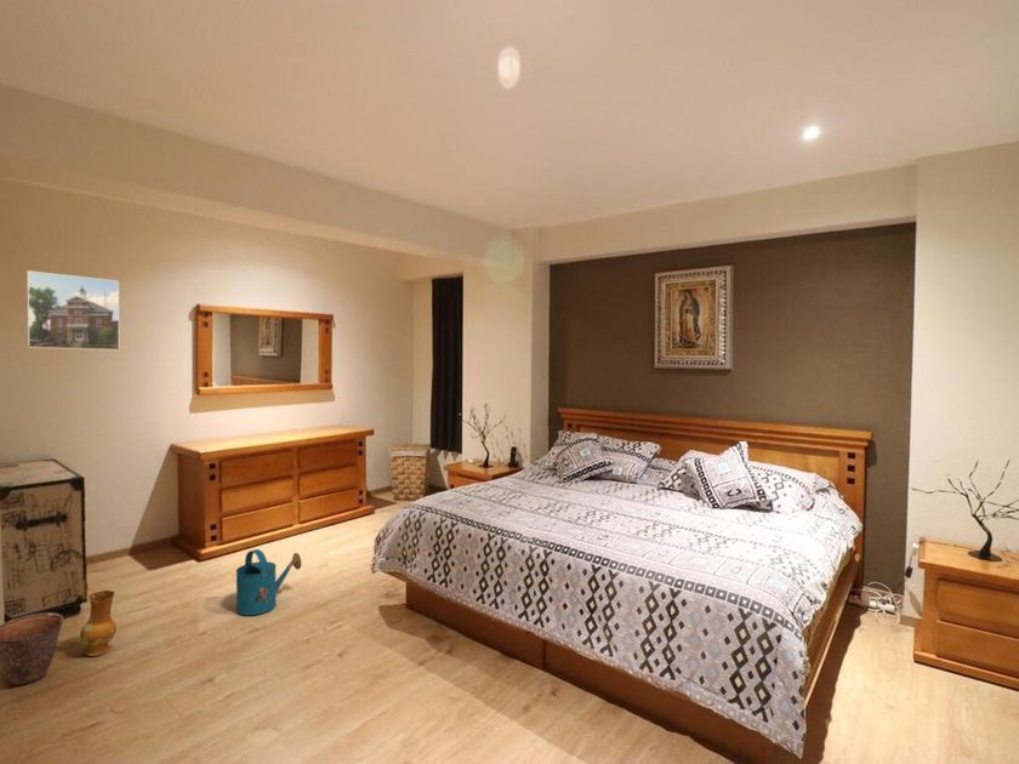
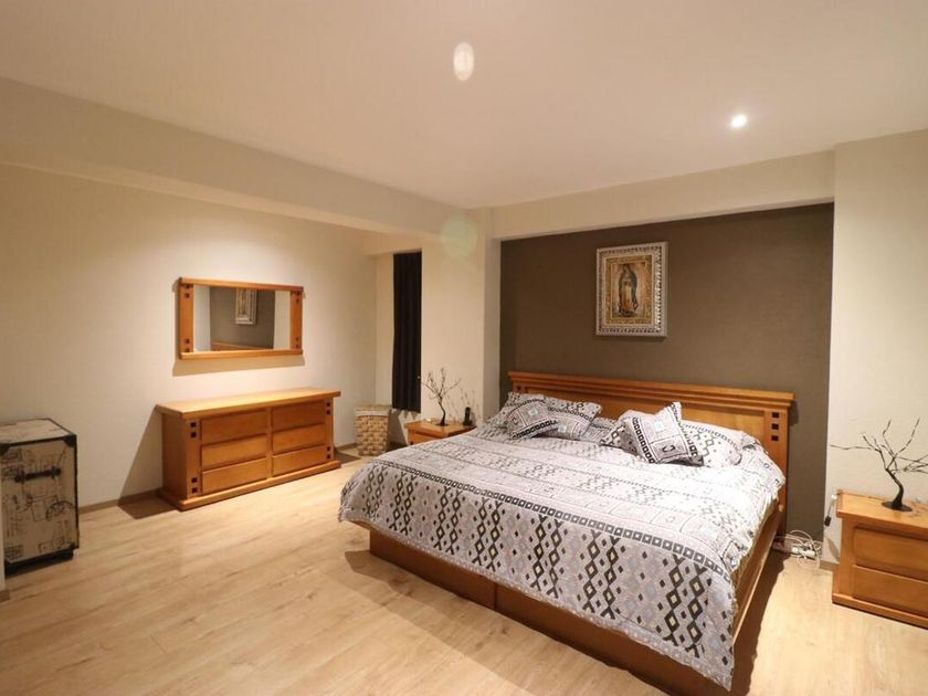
- watering can [235,548,303,616]
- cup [0,612,64,686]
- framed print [25,269,120,352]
- ceramic jug [79,589,118,657]
